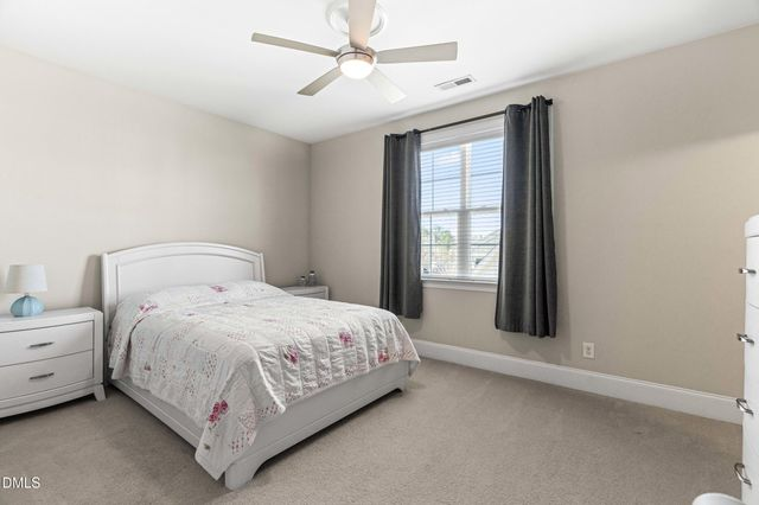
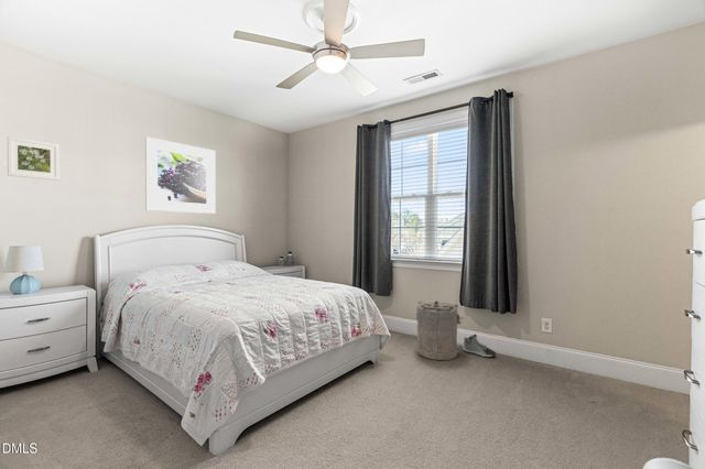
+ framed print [7,135,61,182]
+ sneaker [462,332,497,358]
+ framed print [144,135,217,215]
+ laundry hamper [415,299,465,361]
